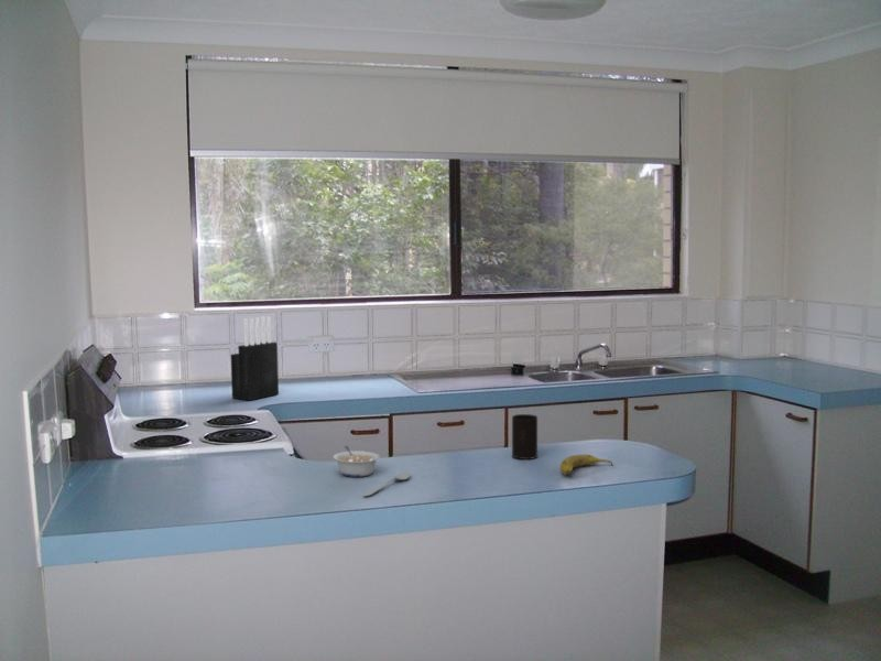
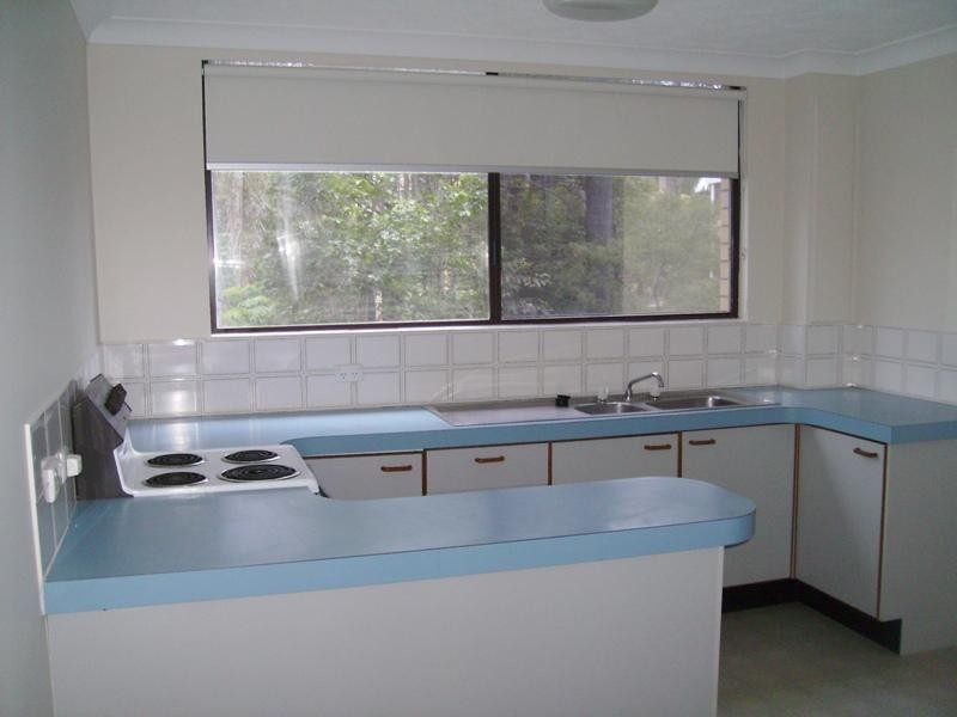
- legume [333,444,381,478]
- spoon [362,470,412,497]
- fruit [558,454,613,476]
- knife block [230,315,280,402]
- cup [511,413,539,460]
